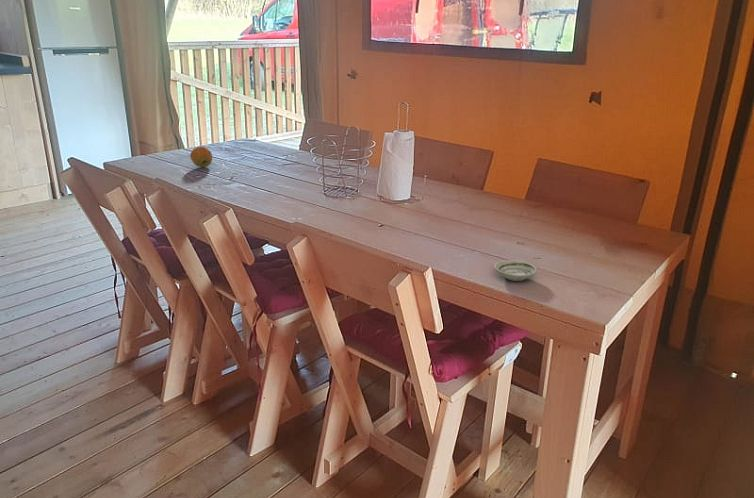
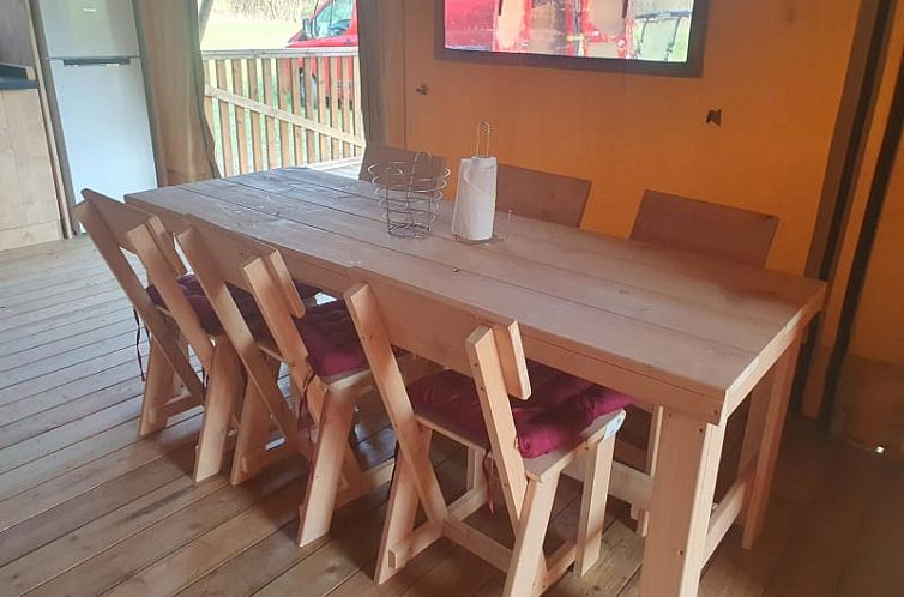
- saucer [493,259,538,282]
- fruit [189,146,213,168]
